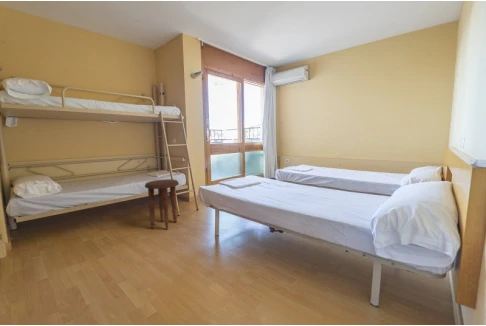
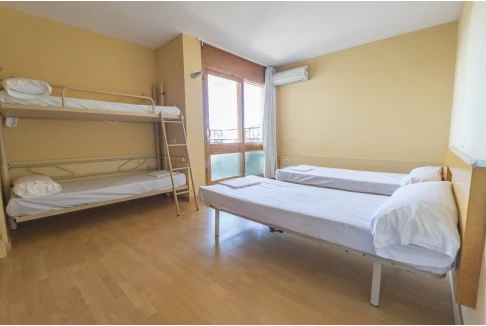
- side table [144,178,180,230]
